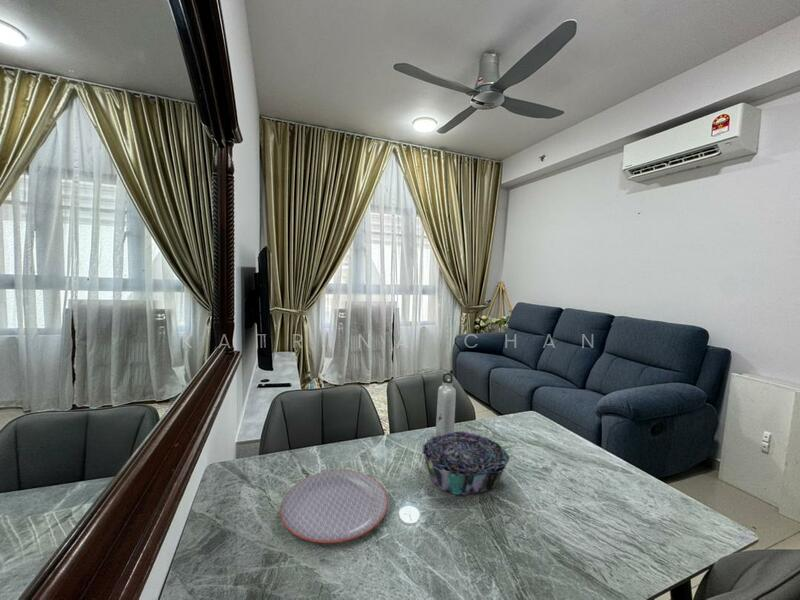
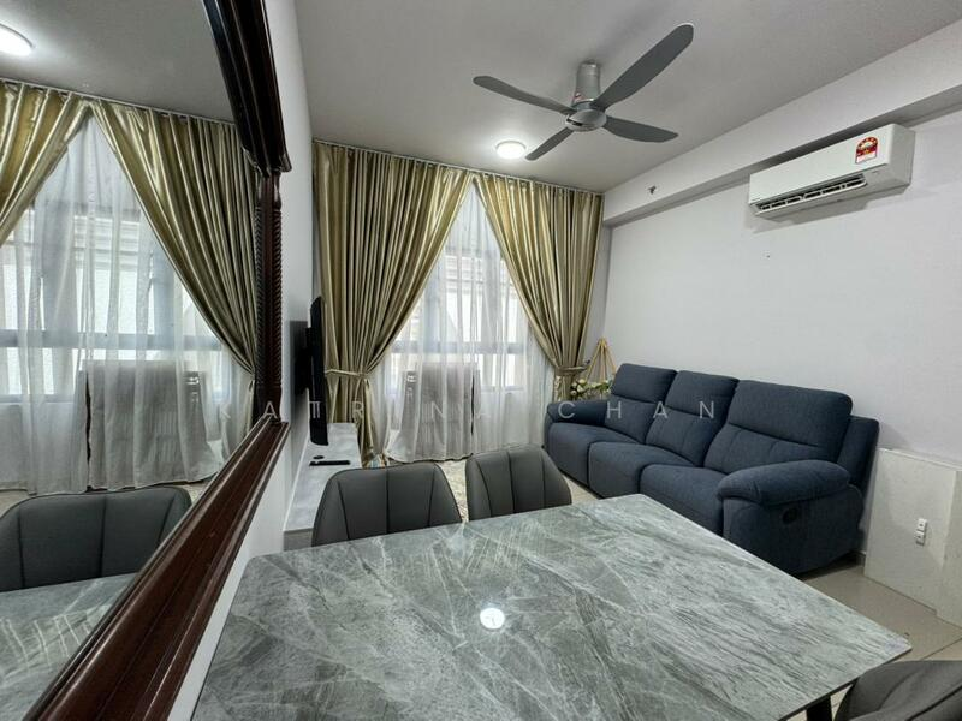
- decorative bowl [421,431,511,496]
- water bottle [435,372,457,435]
- plate [279,469,389,544]
